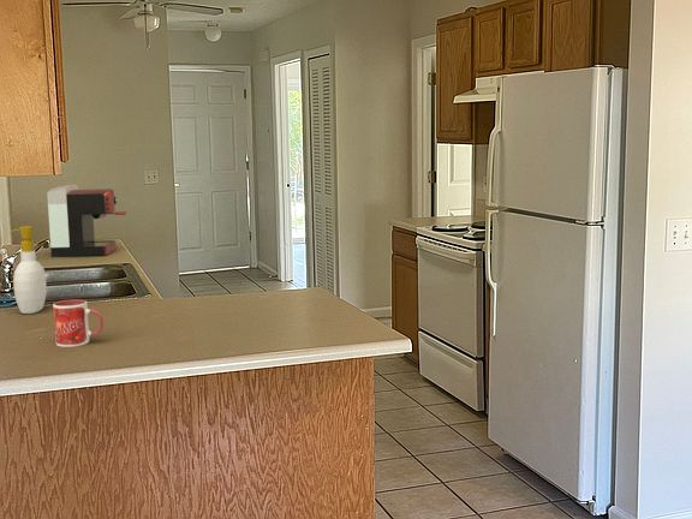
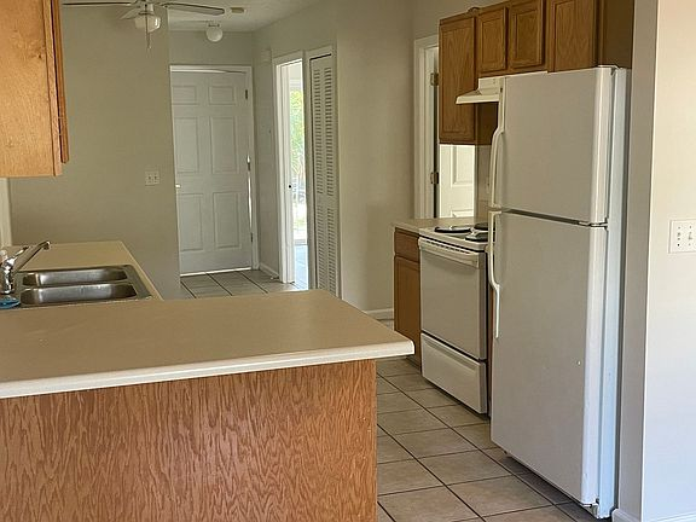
- mug [52,298,105,348]
- soap bottle [8,225,48,315]
- coffee maker [46,184,127,258]
